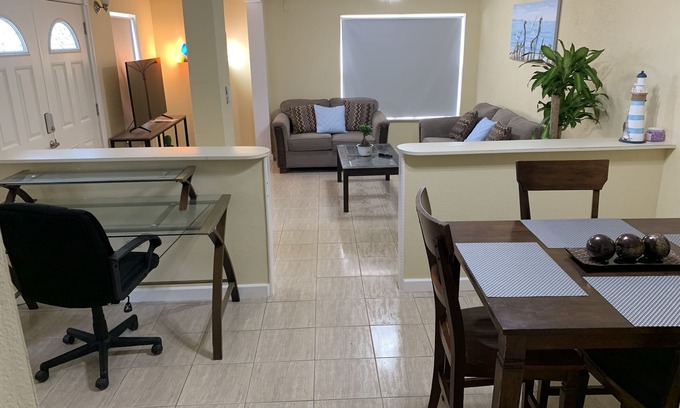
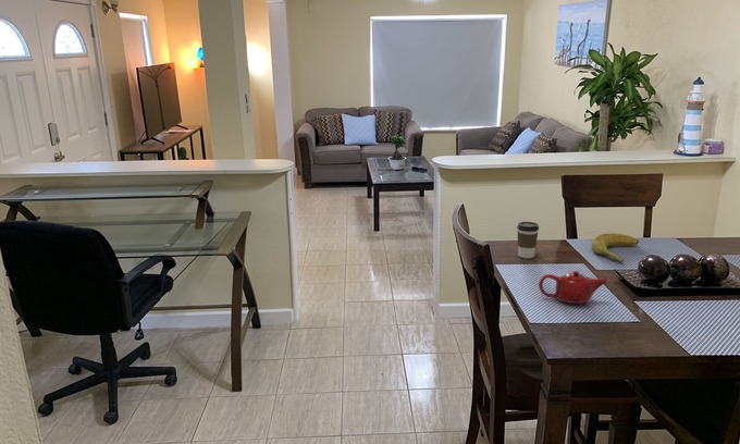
+ banana [591,233,640,263]
+ teapot [538,270,609,305]
+ coffee cup [516,221,540,259]
